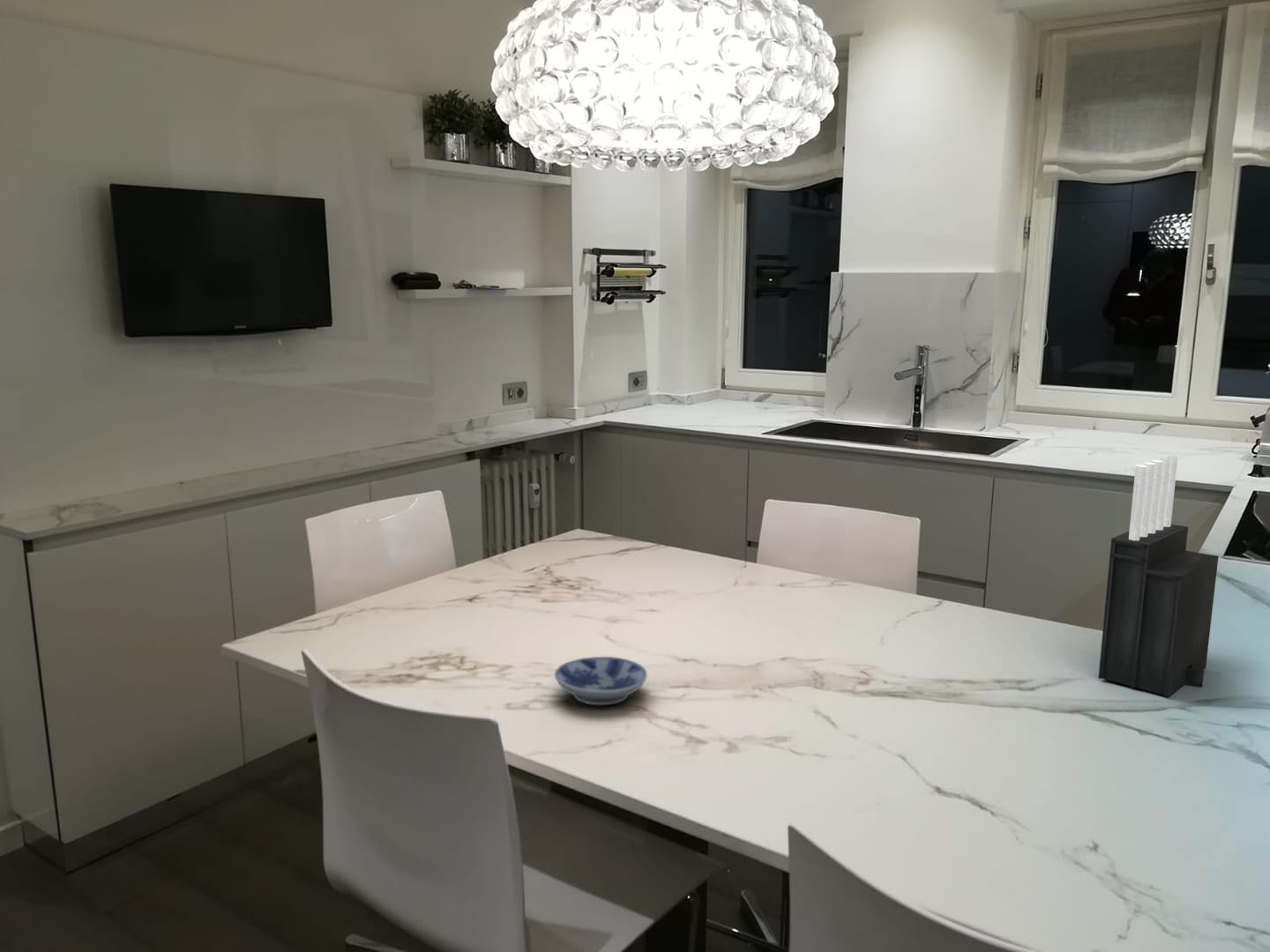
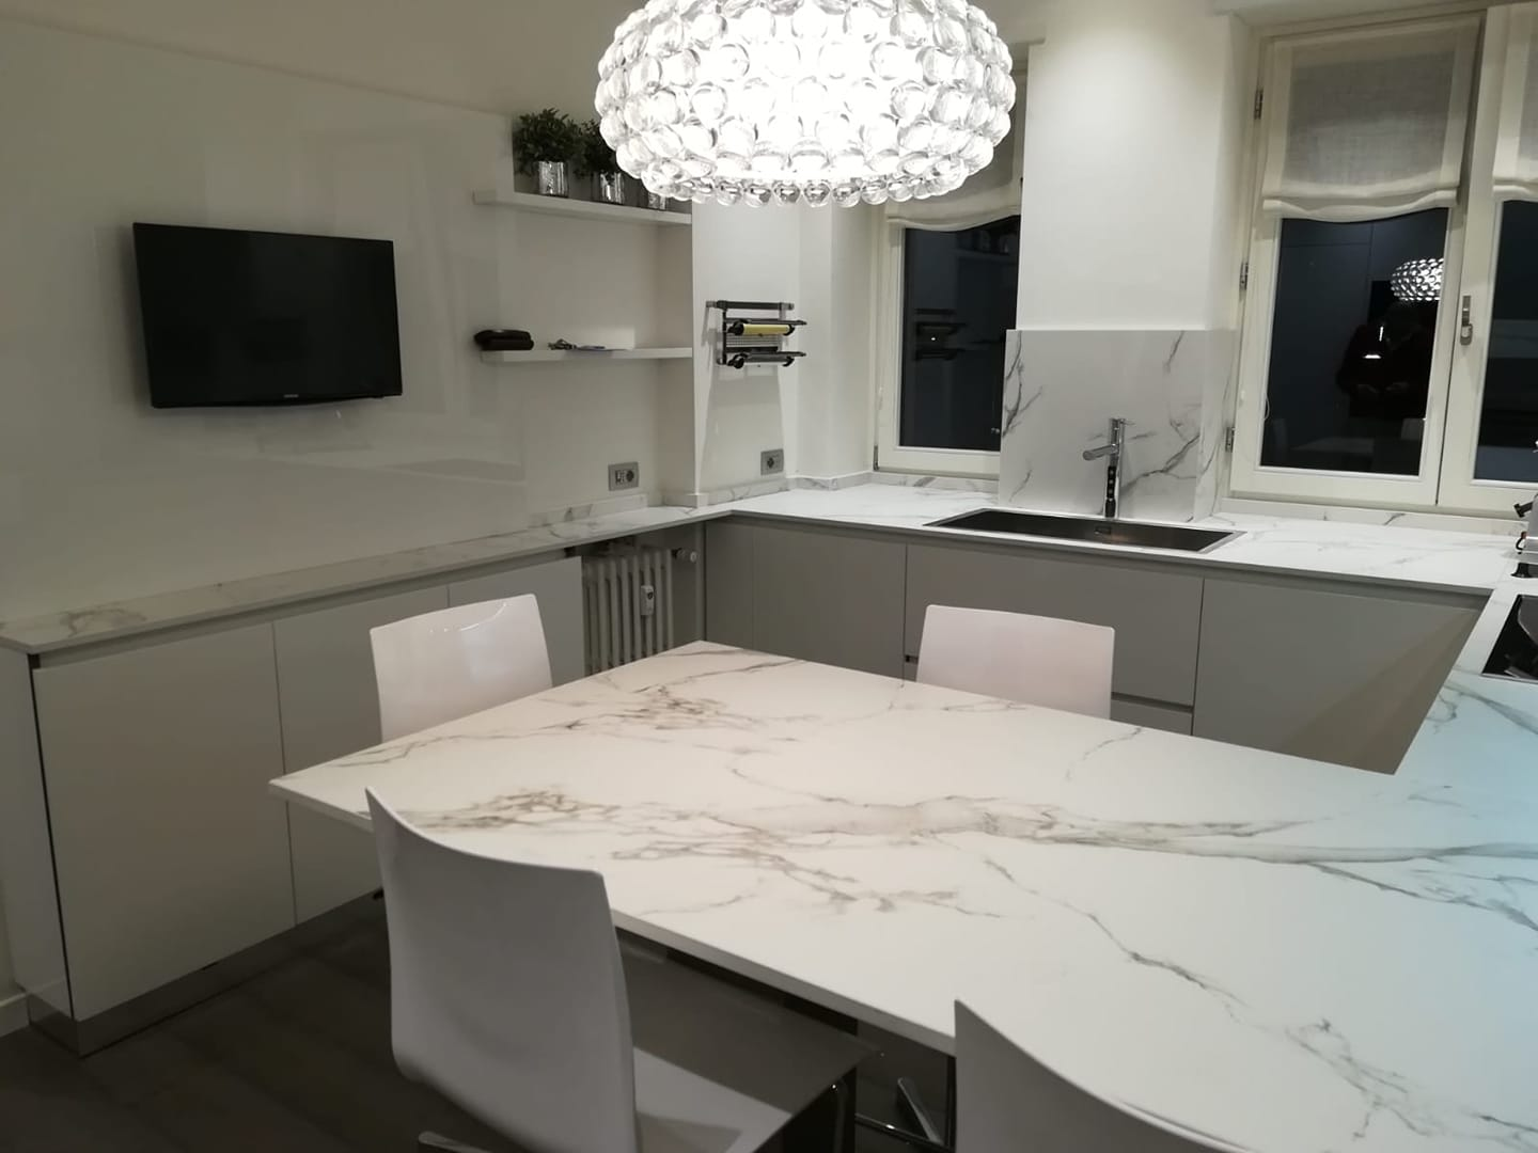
- knife block [1098,455,1220,697]
- bowl [554,656,648,706]
